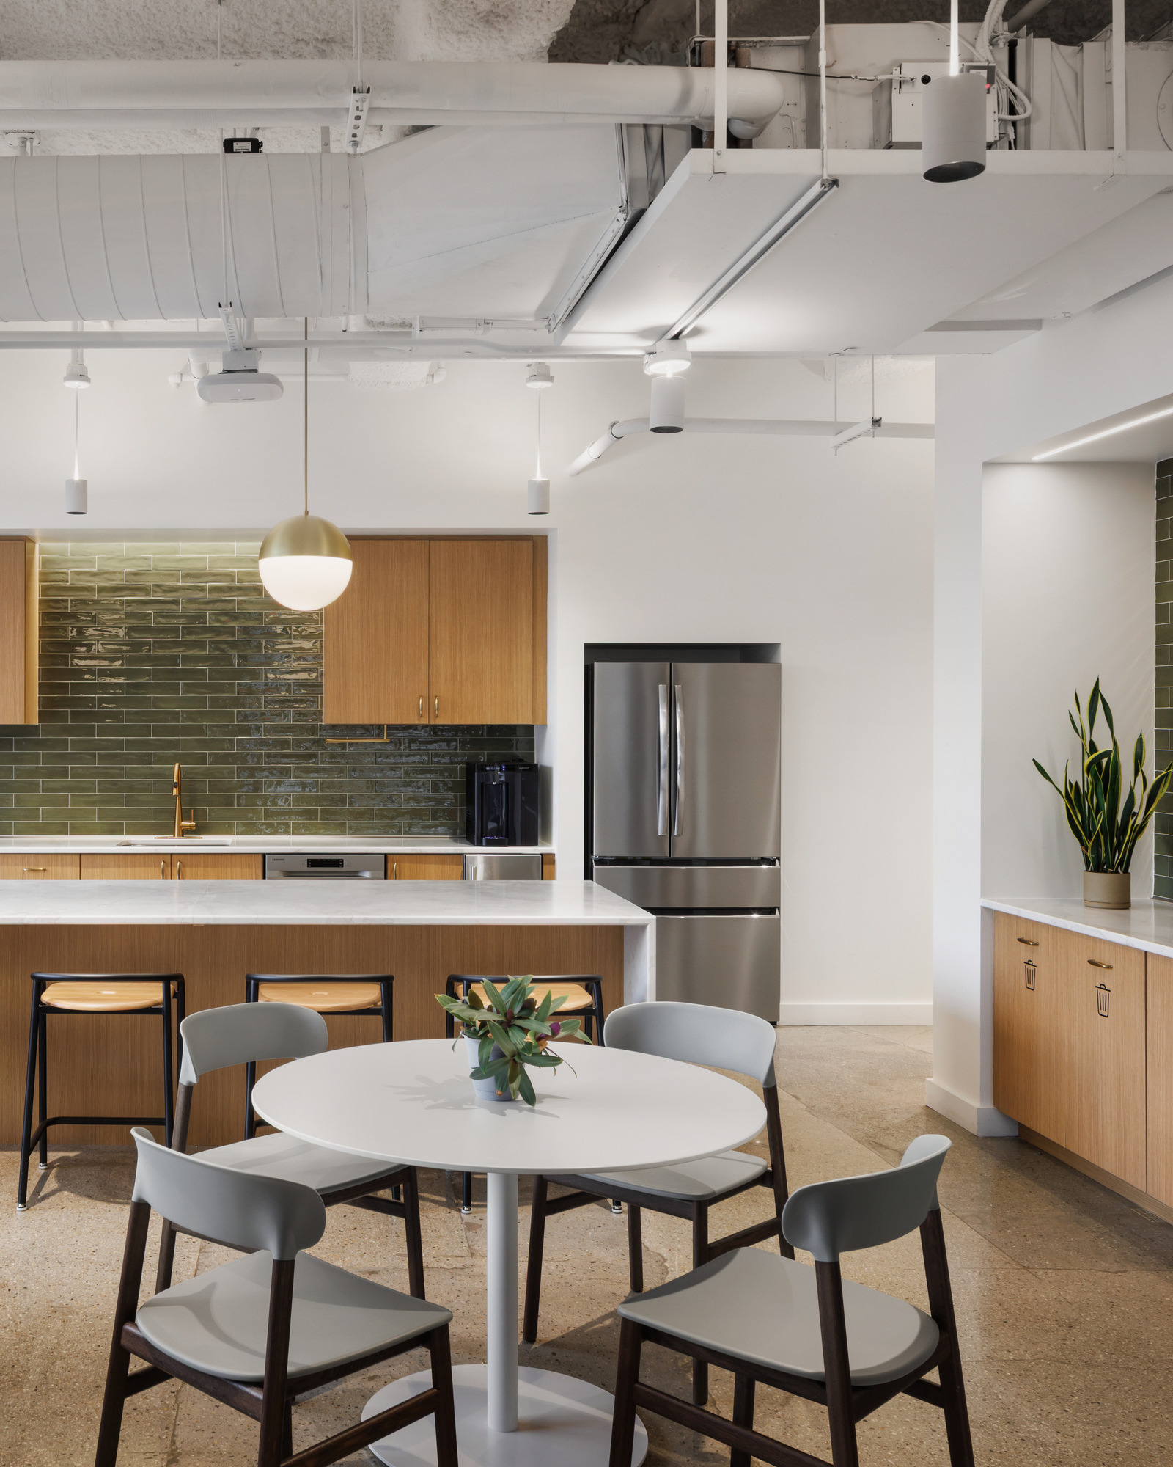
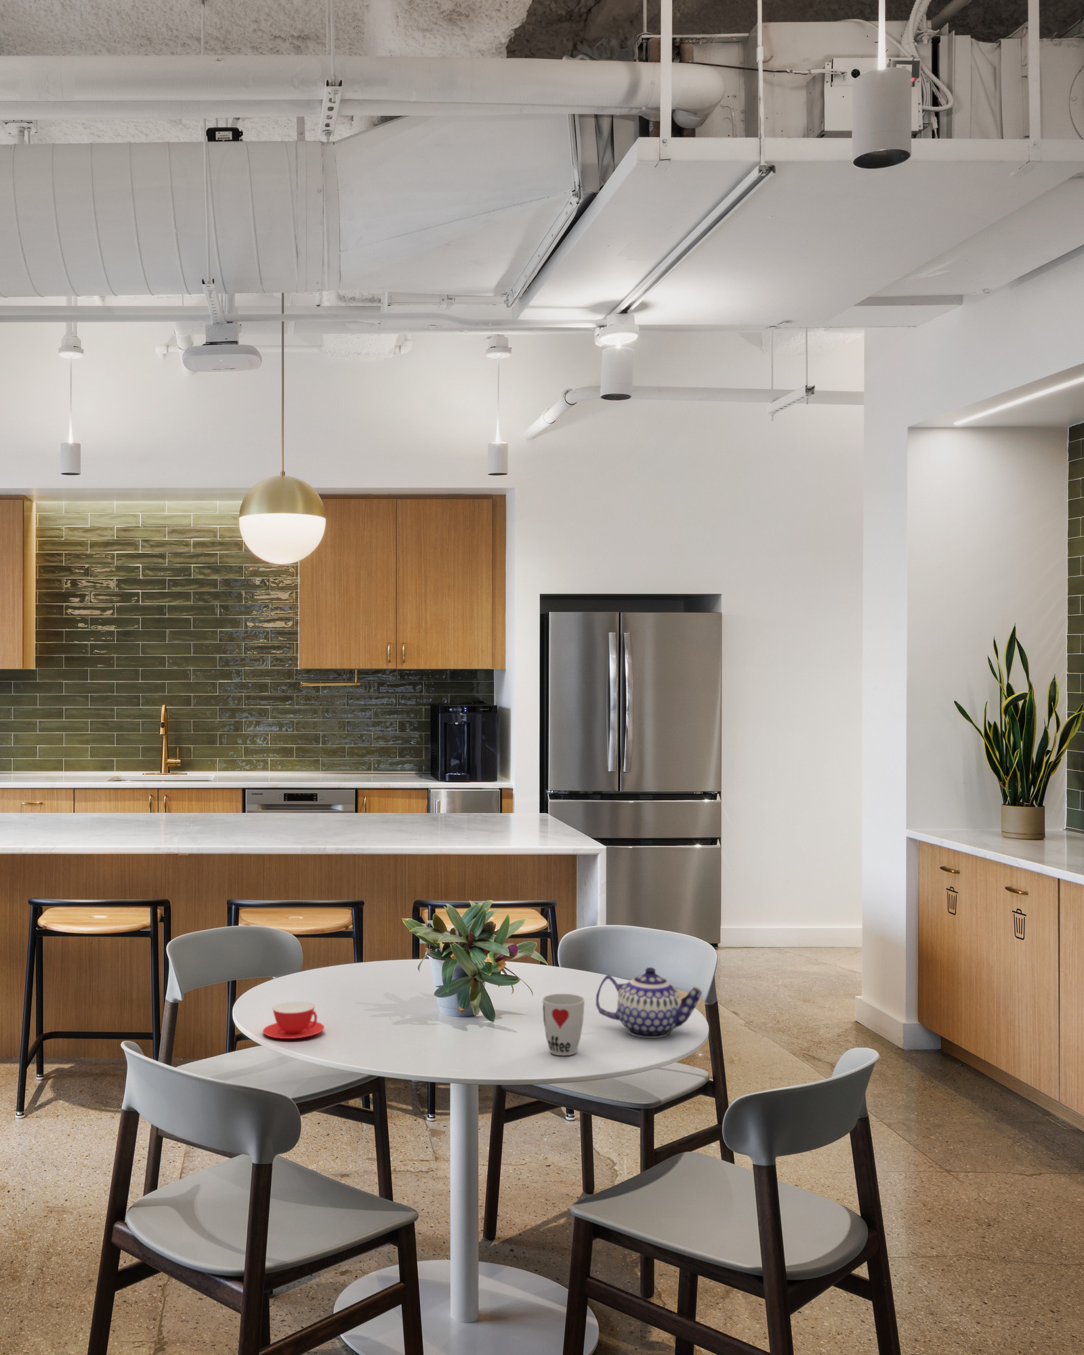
+ teapot [595,967,702,1039]
+ cup [542,993,585,1056]
+ teacup [262,1001,325,1040]
